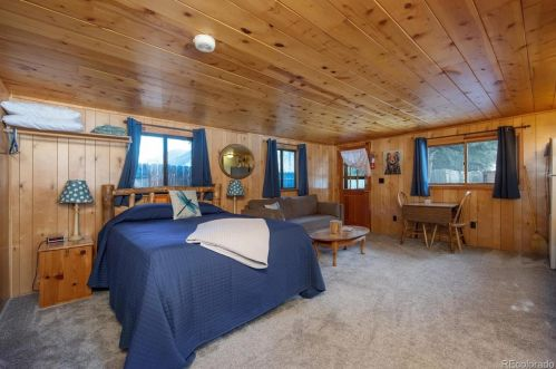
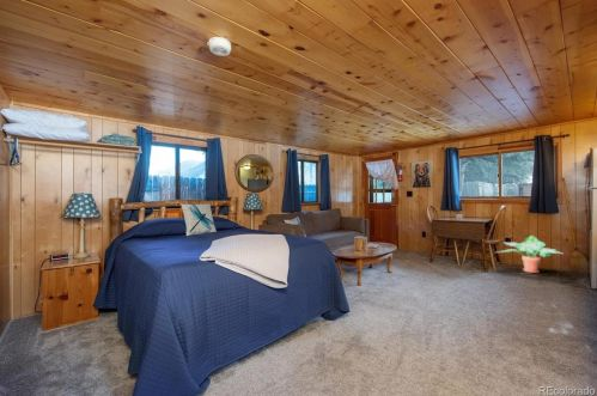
+ potted plant [495,234,564,274]
